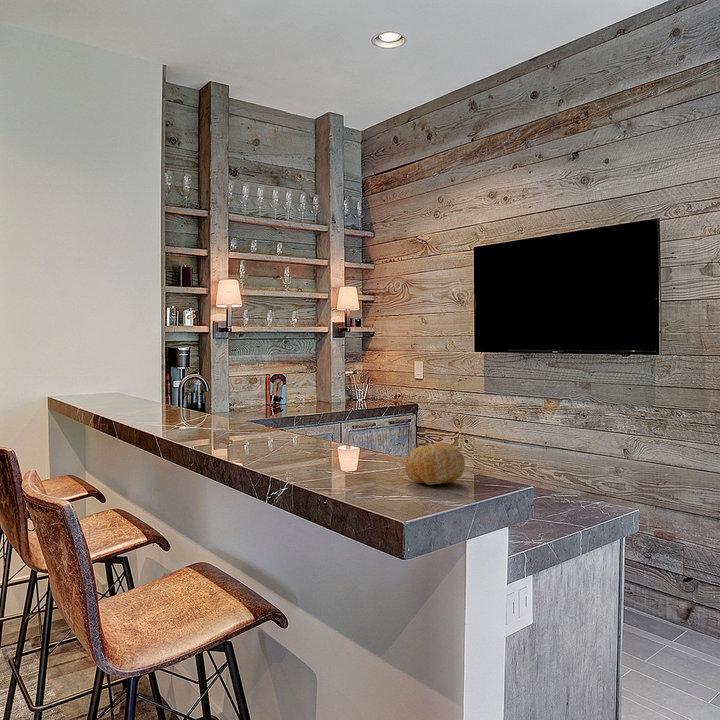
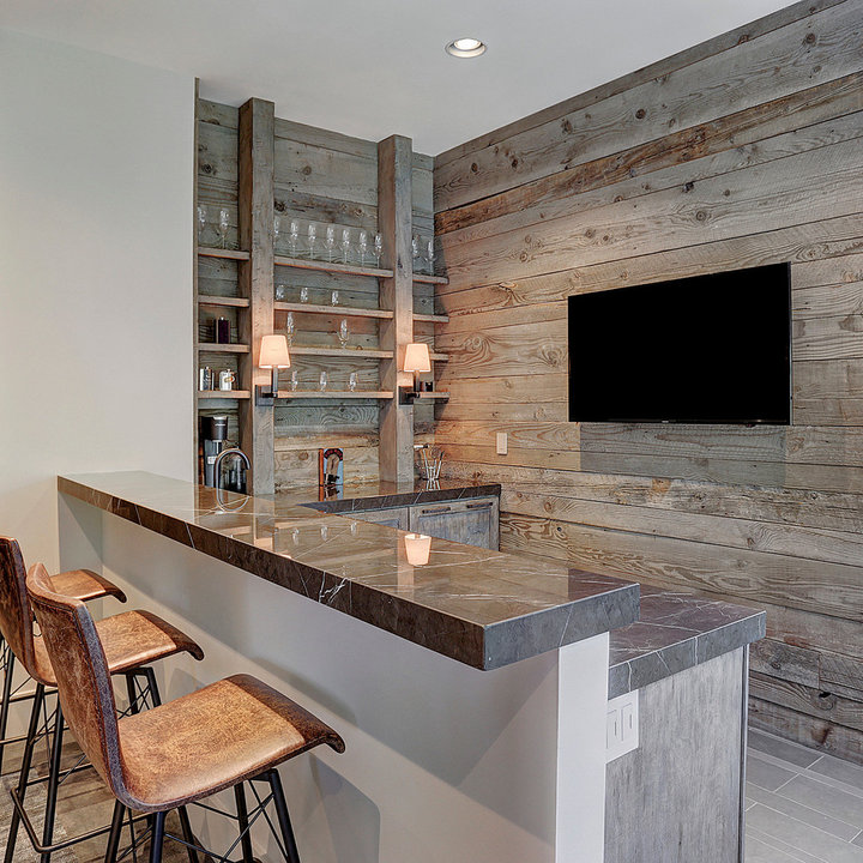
- fruit [404,442,466,486]
